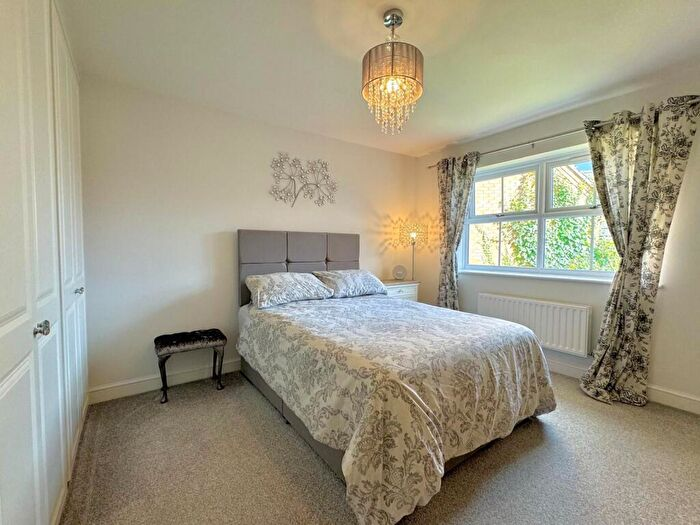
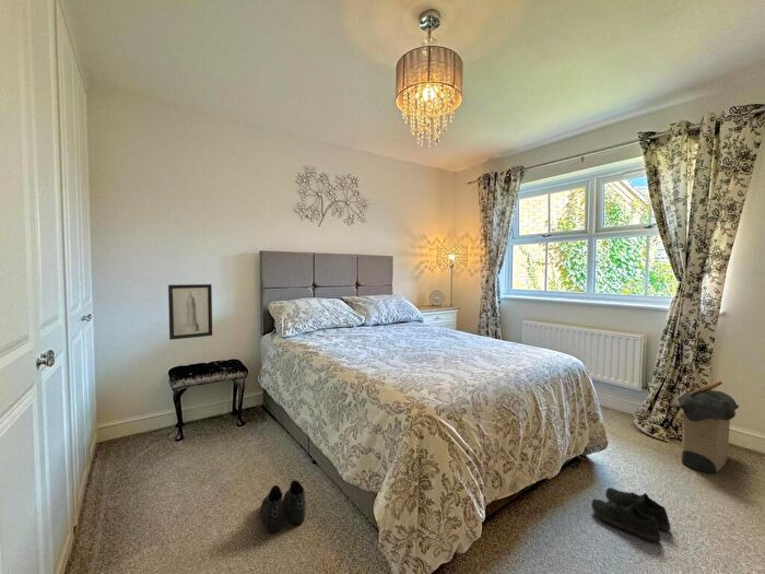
+ laundry hamper [674,380,740,475]
+ wall art [167,283,213,341]
+ boots [260,479,306,534]
+ shoe [590,487,672,542]
